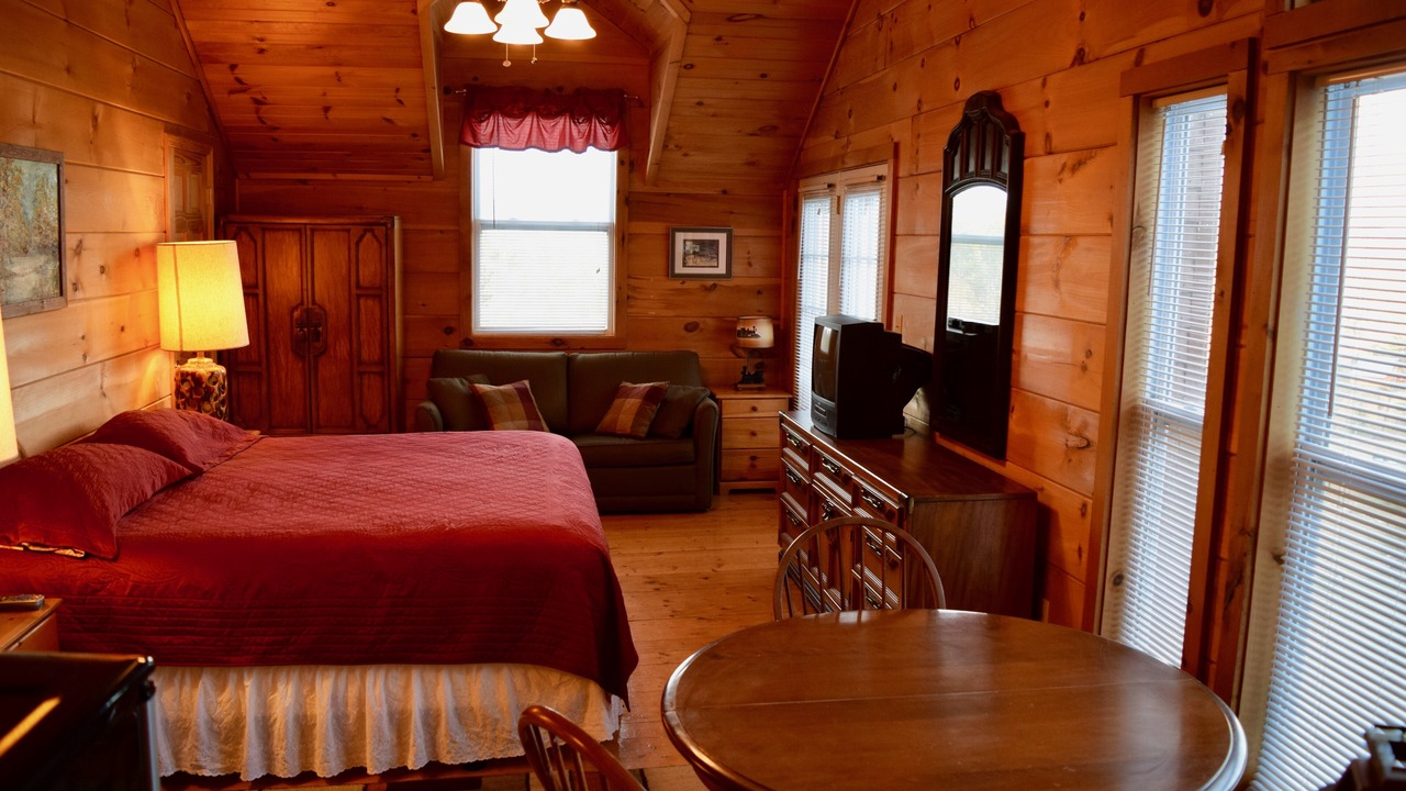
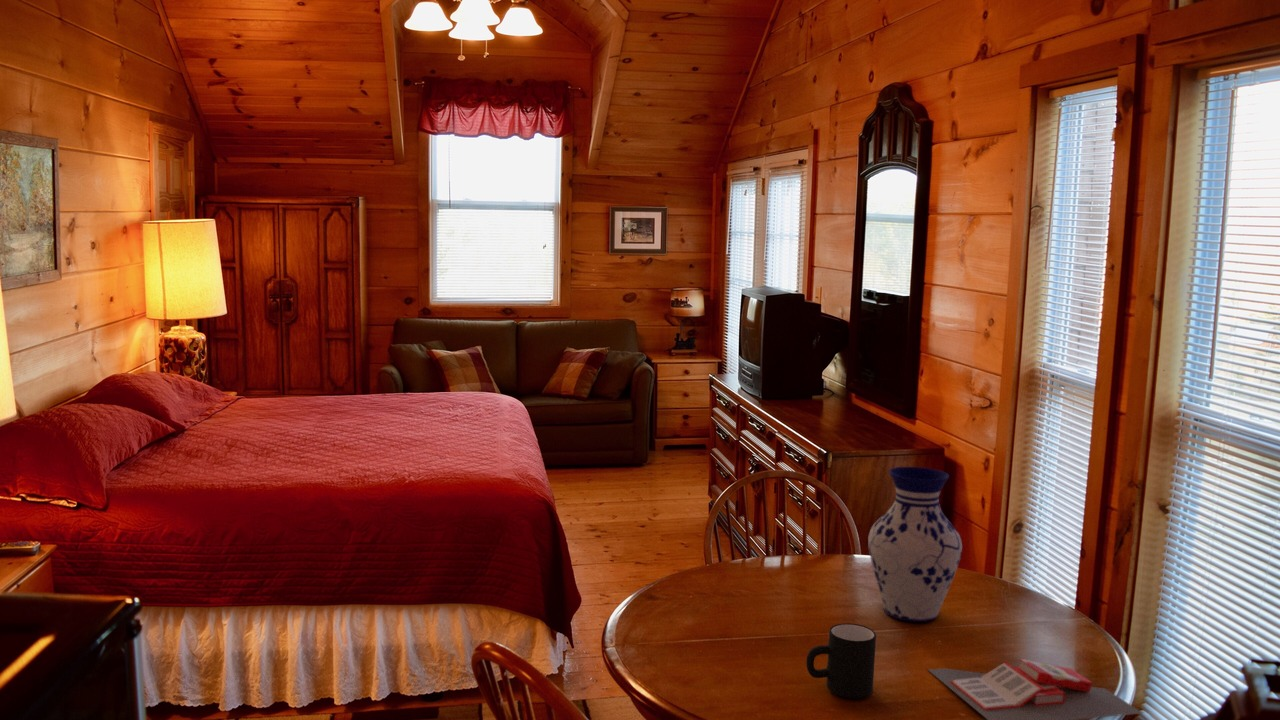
+ vase [867,466,963,623]
+ mug [805,622,877,699]
+ book [927,658,1143,720]
